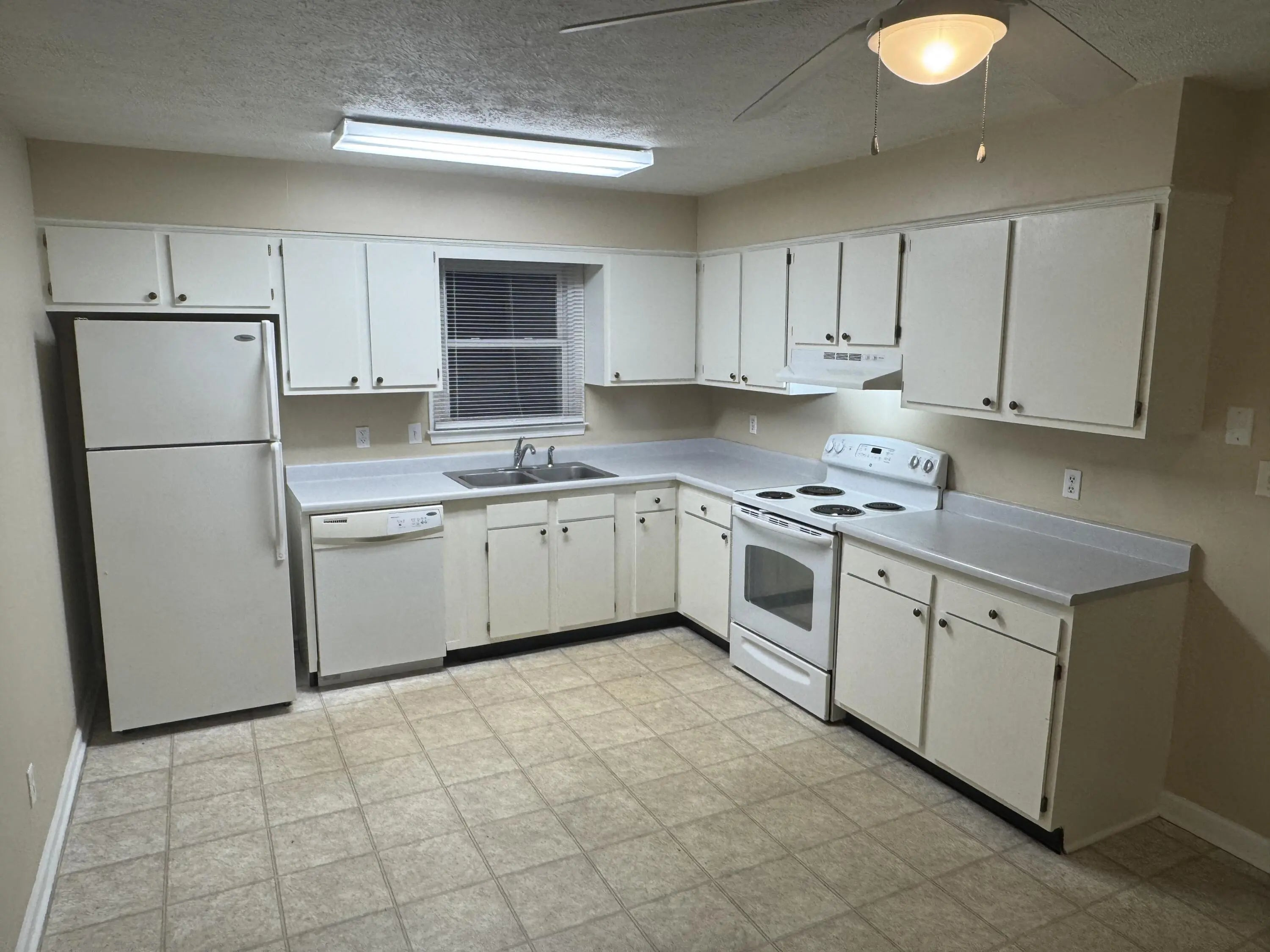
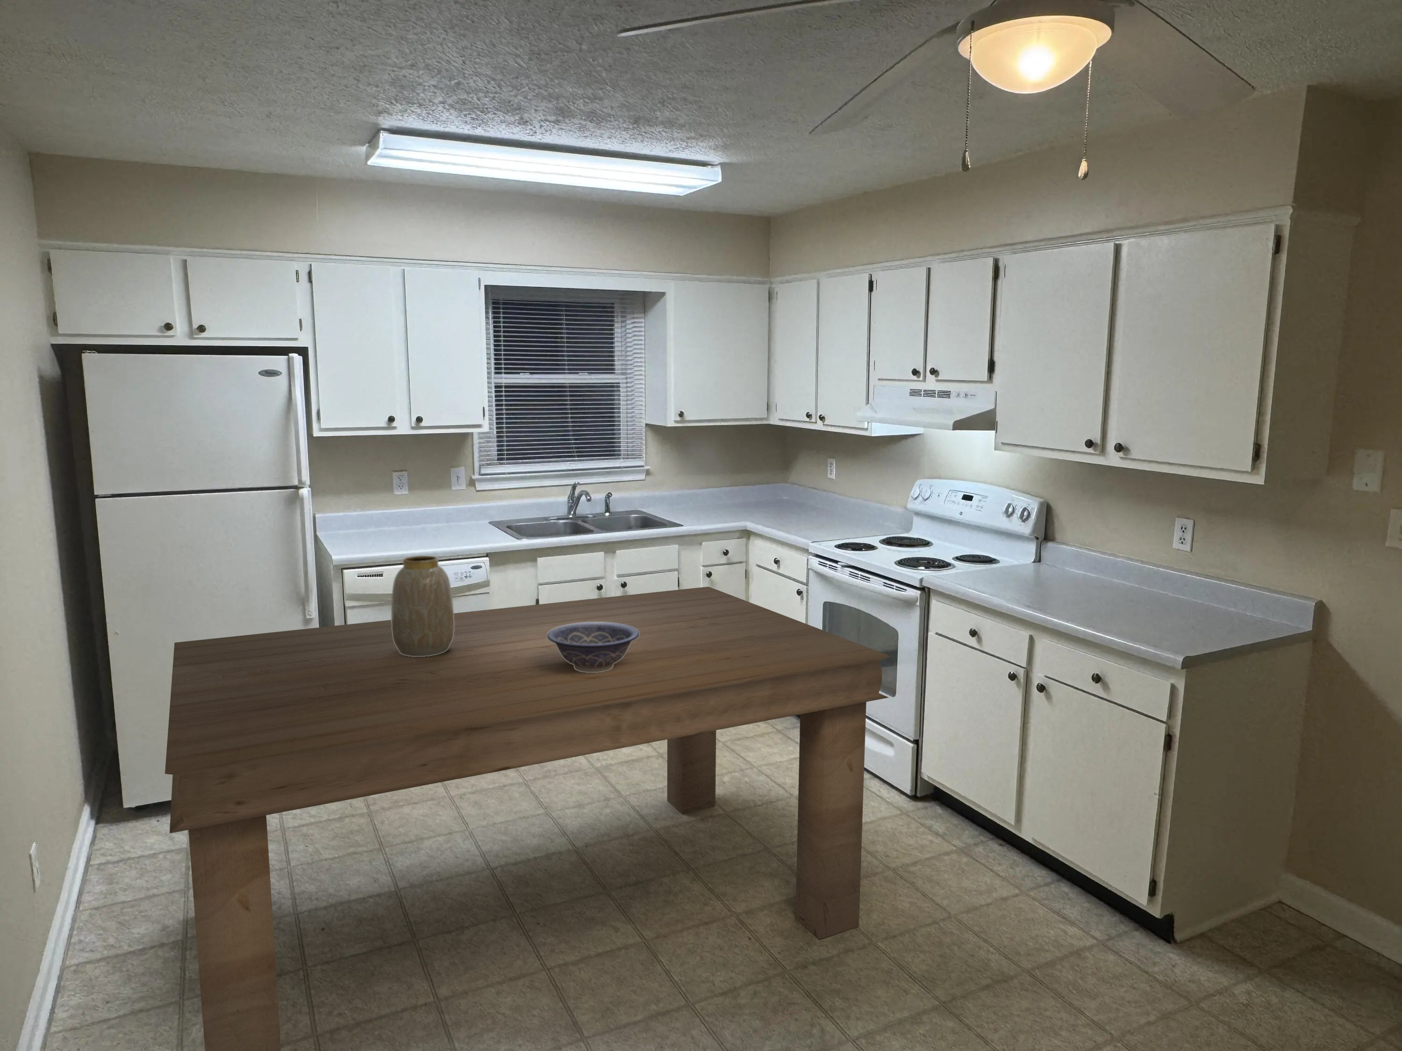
+ dining table [164,586,891,1051]
+ decorative bowl [546,623,640,672]
+ vase [391,555,454,657]
